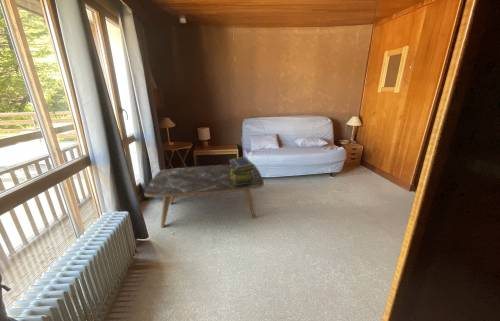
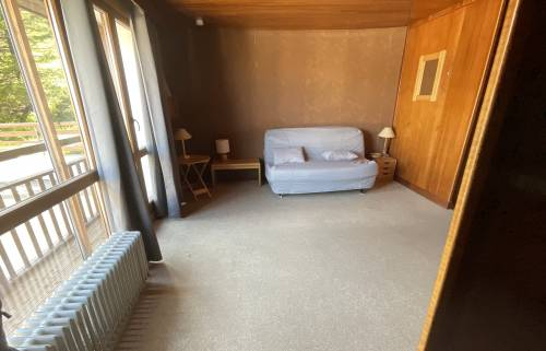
- stack of books [228,156,255,184]
- coffee table [143,164,265,229]
